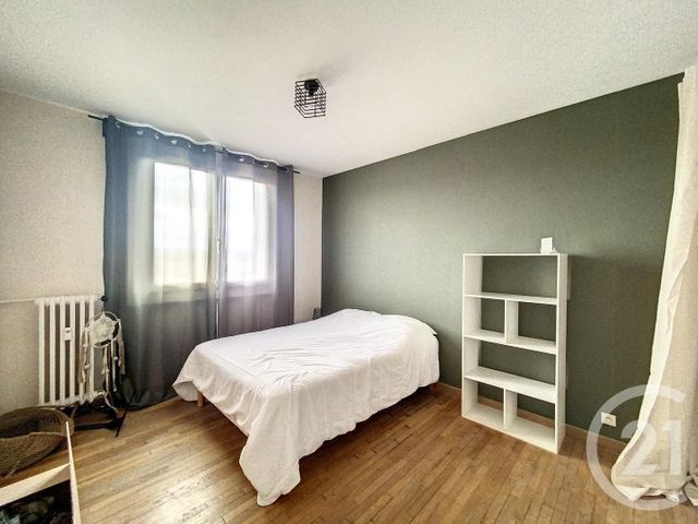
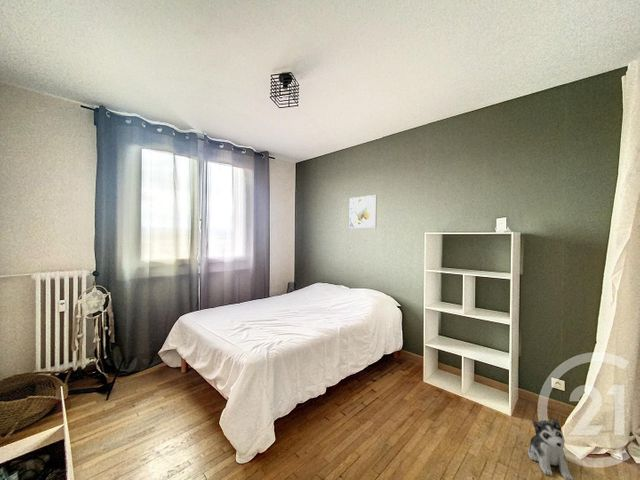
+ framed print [348,194,378,229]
+ plush toy [527,417,574,480]
